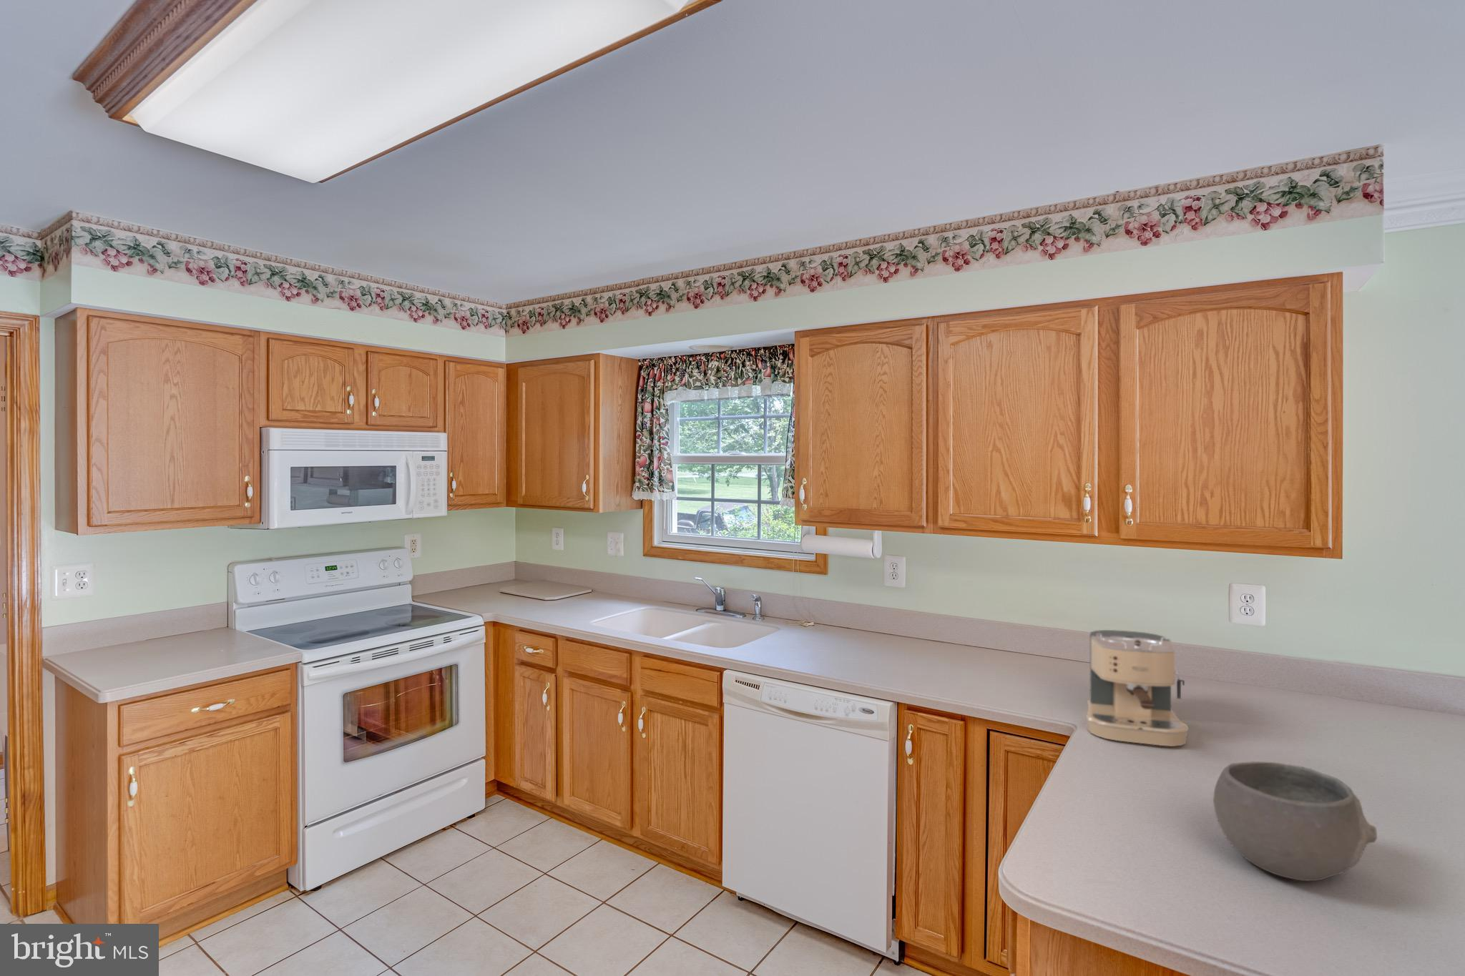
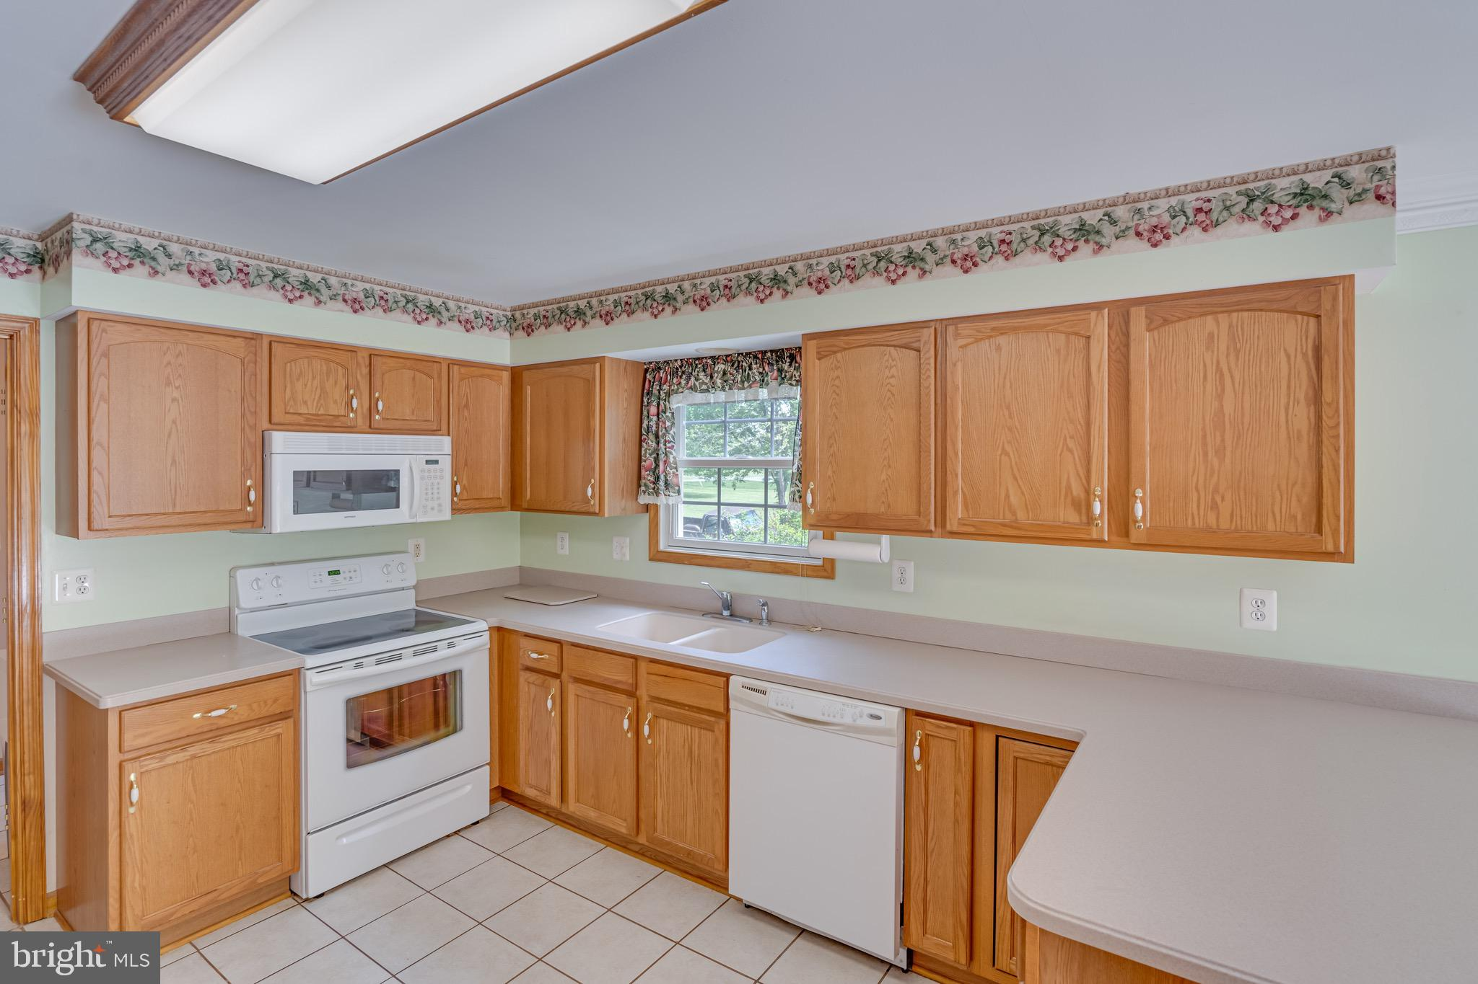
- coffee maker [1085,630,1188,747]
- bowl [1212,760,1378,881]
